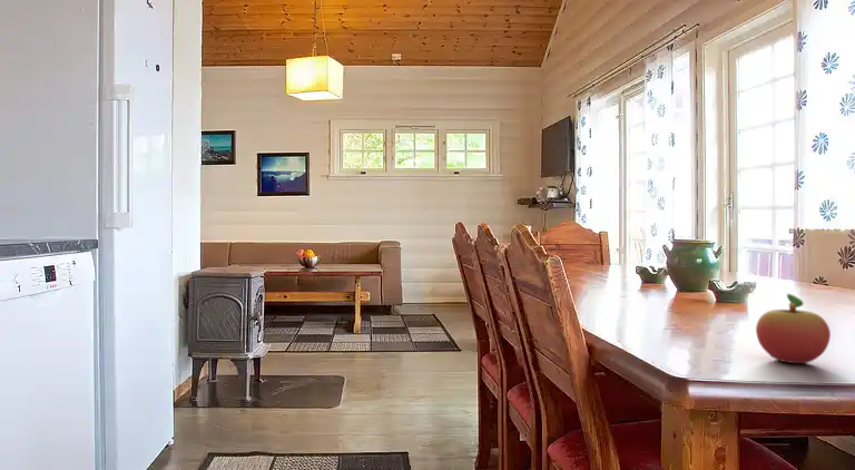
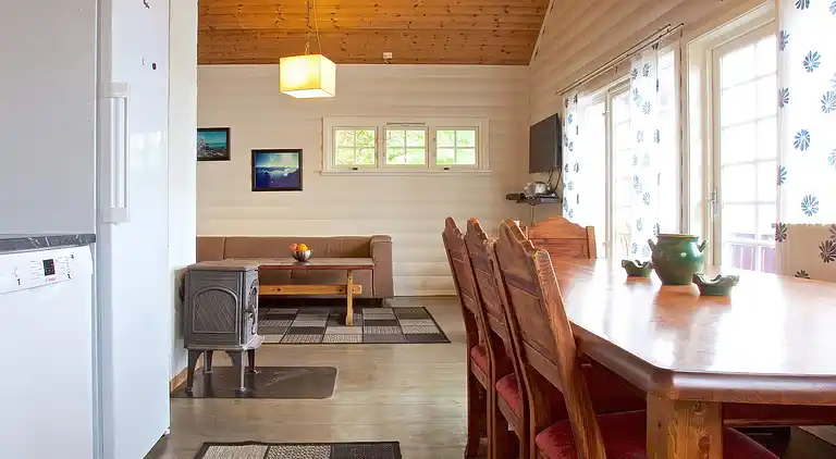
- fruit [755,293,832,364]
